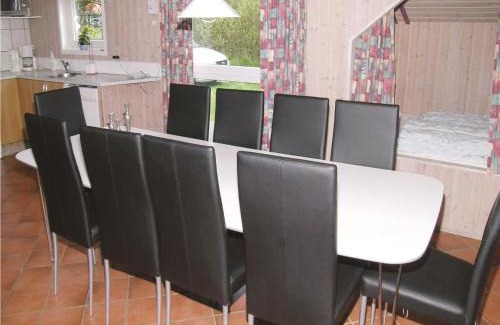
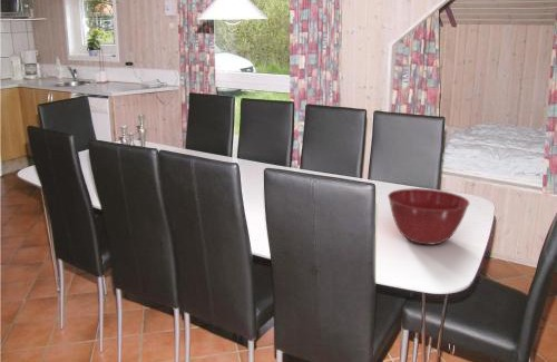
+ mixing bowl [387,187,470,246]
